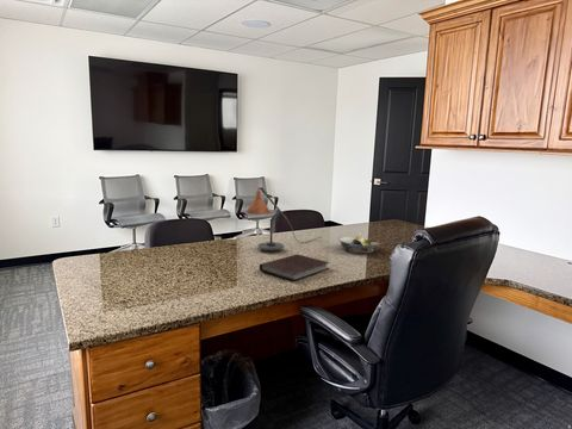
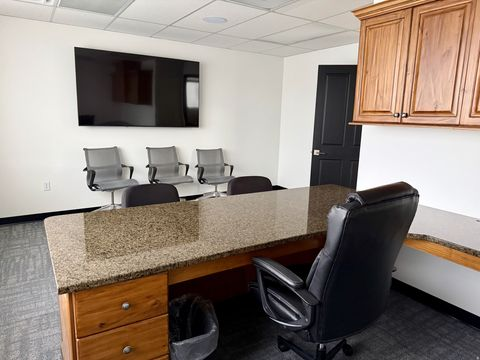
- desk lamp [244,186,322,251]
- notebook [259,254,331,282]
- decorative bowl [337,231,381,255]
